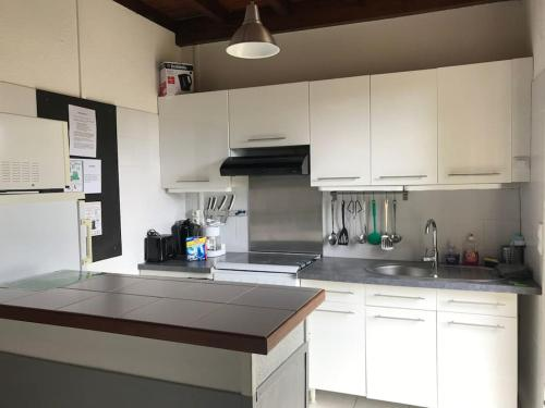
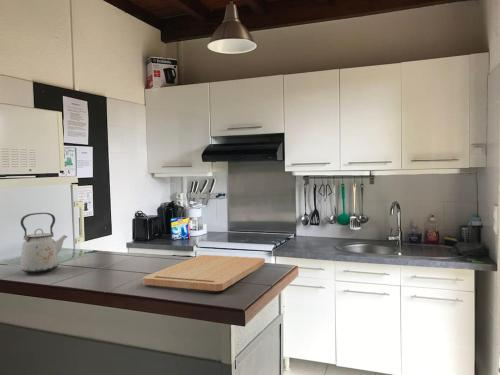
+ cutting board [142,254,266,292]
+ kettle [19,212,69,274]
